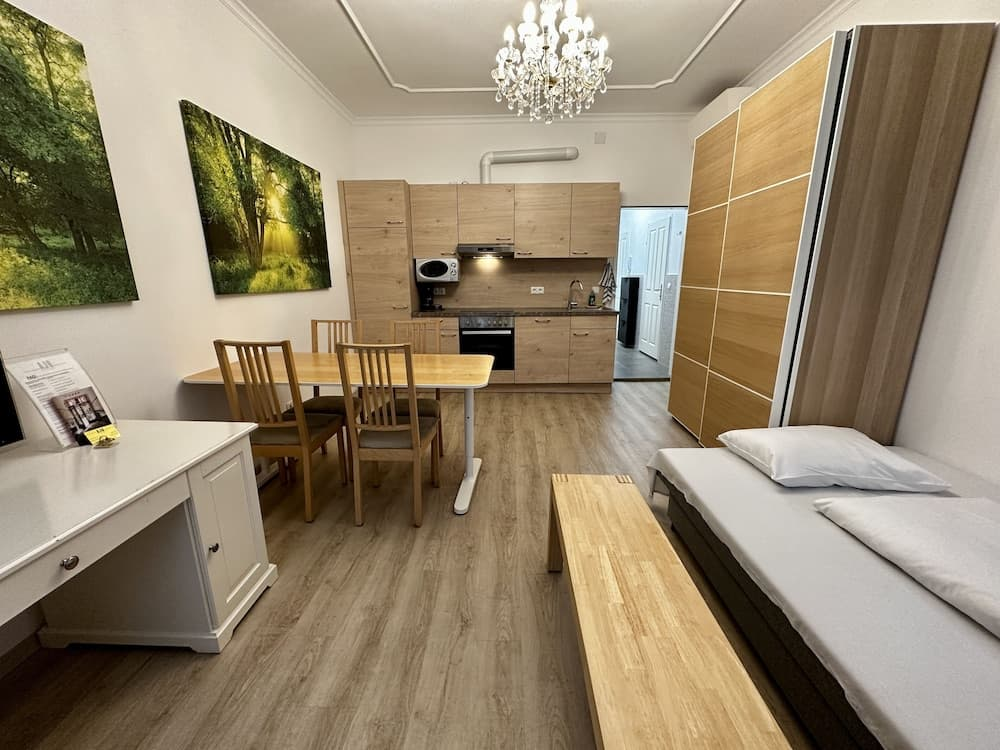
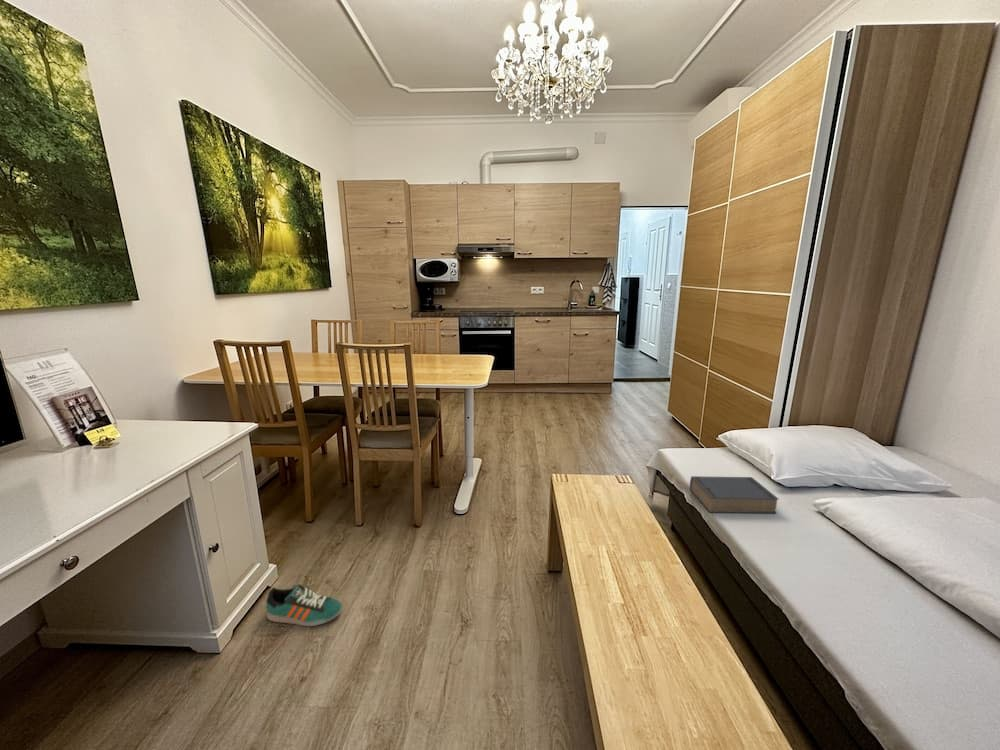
+ book [689,475,780,514]
+ sneaker [265,584,343,627]
